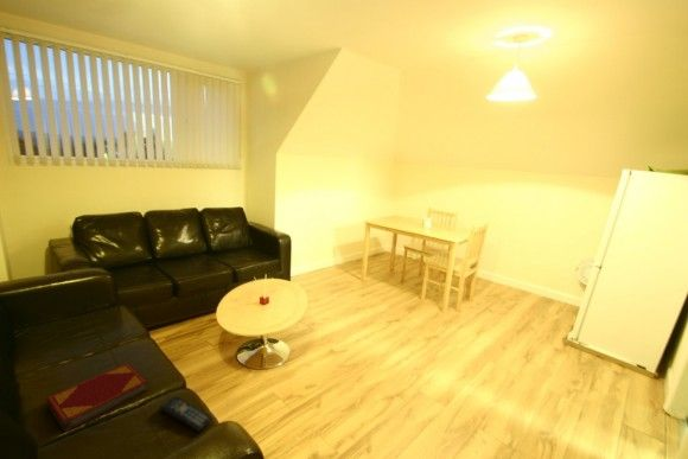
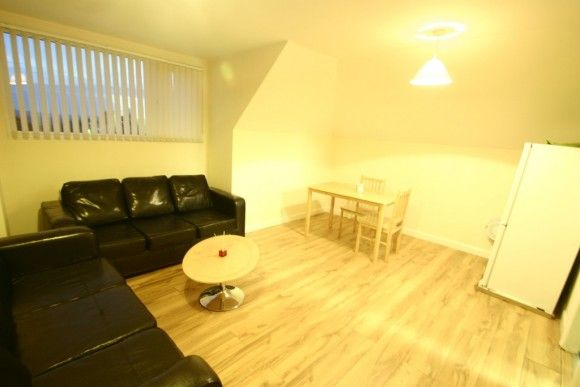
- remote control [159,395,214,433]
- hardback book [45,362,149,433]
